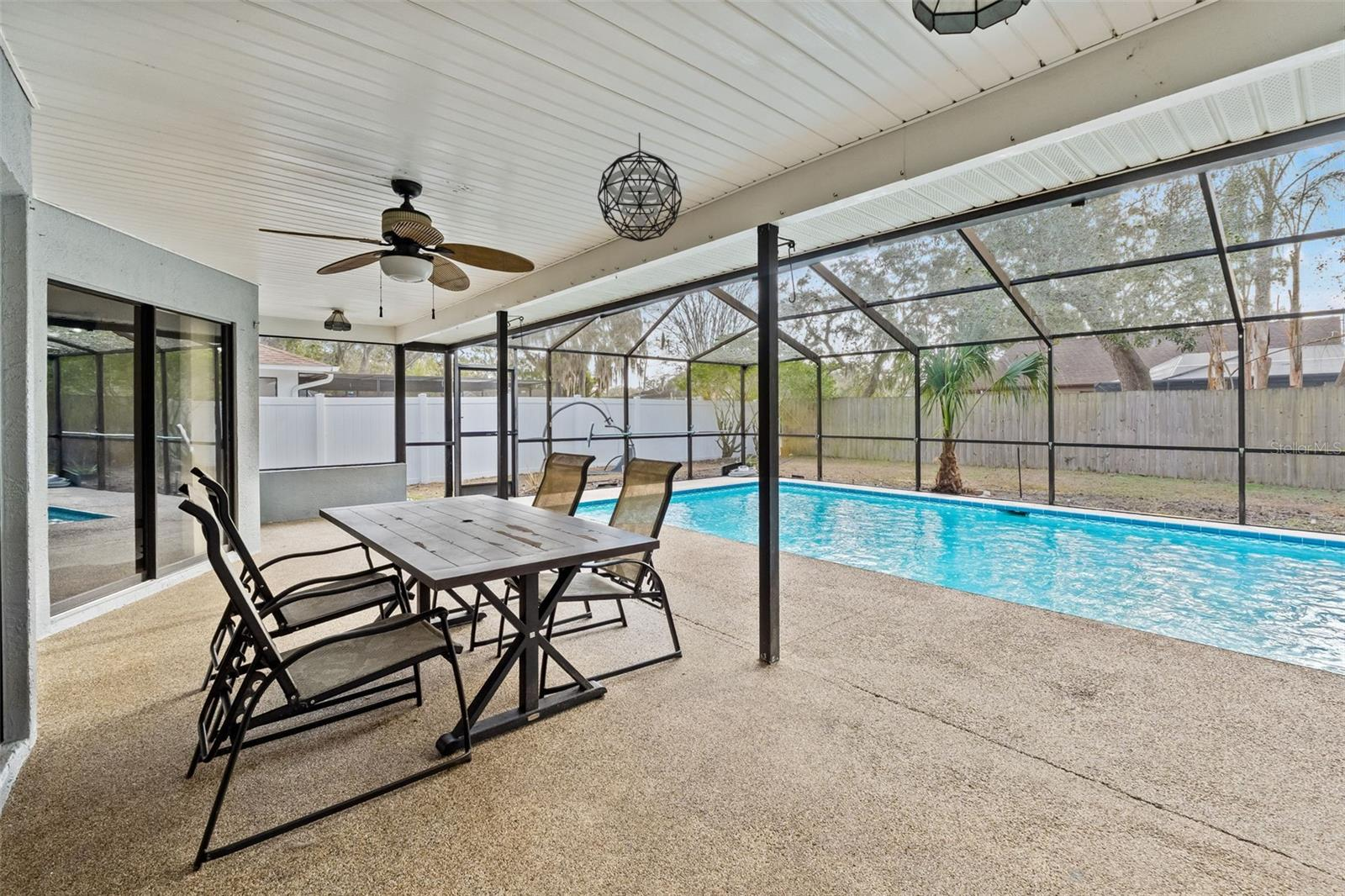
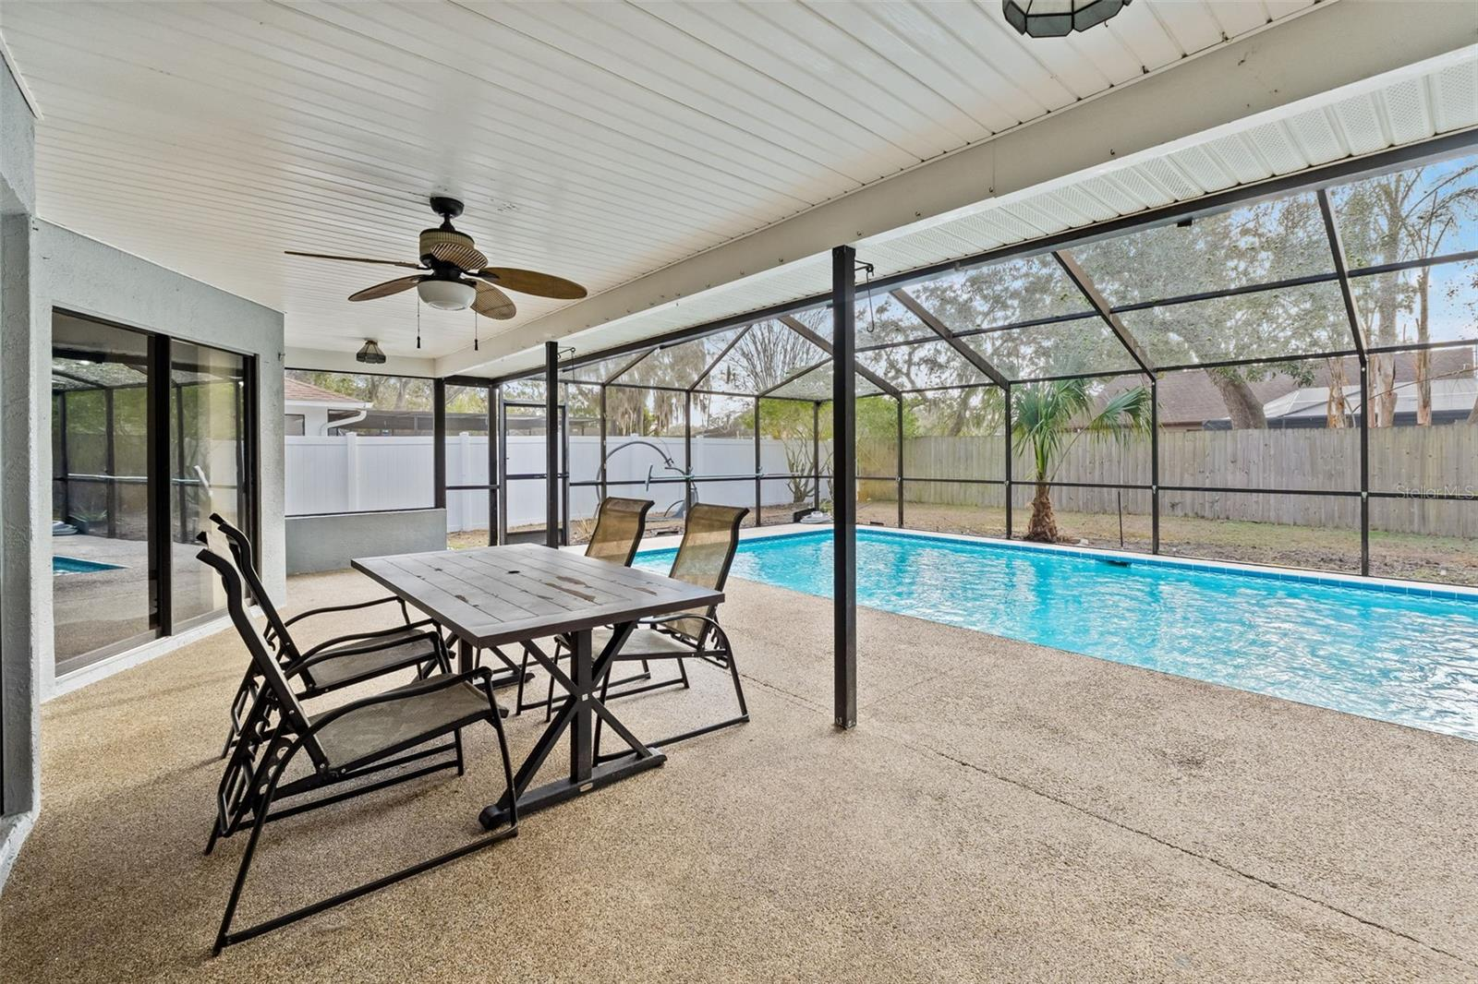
- pendant light [597,132,683,243]
